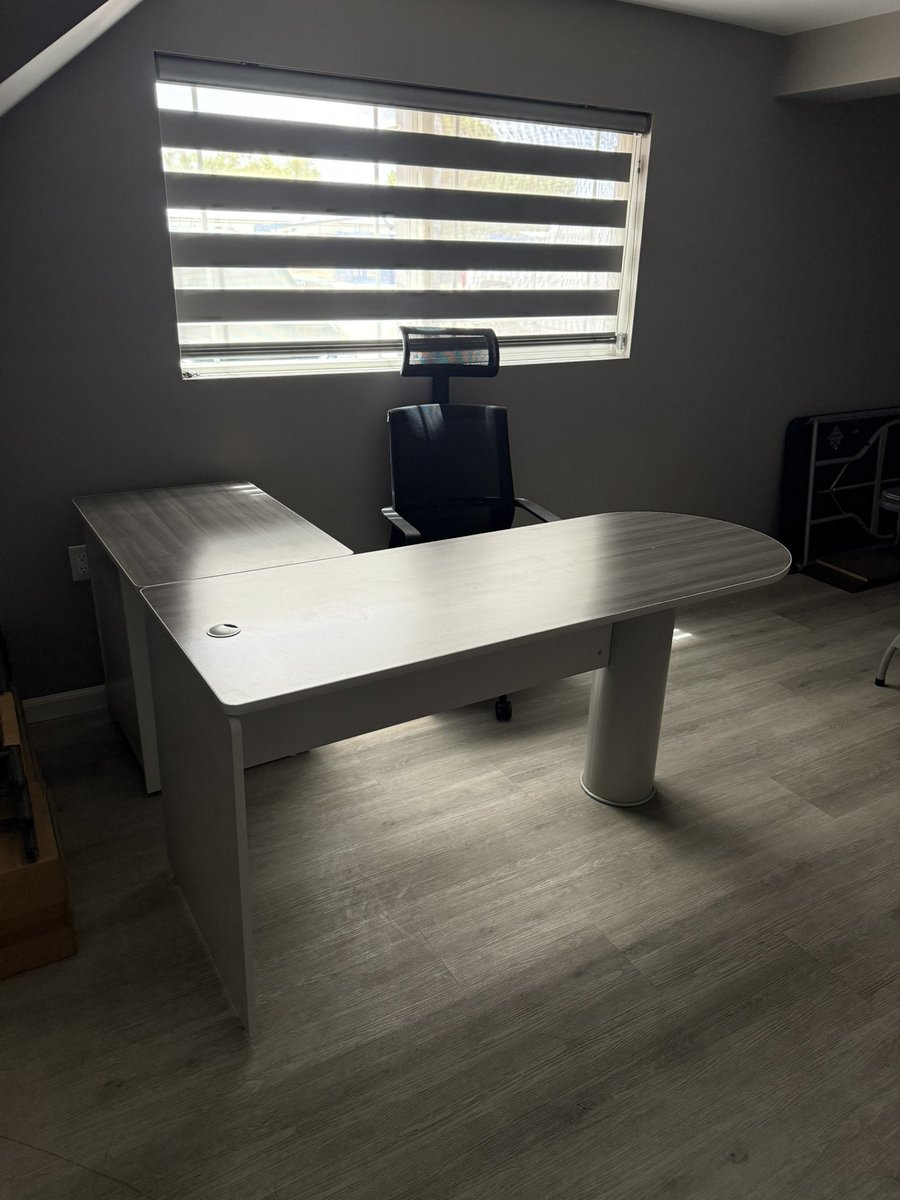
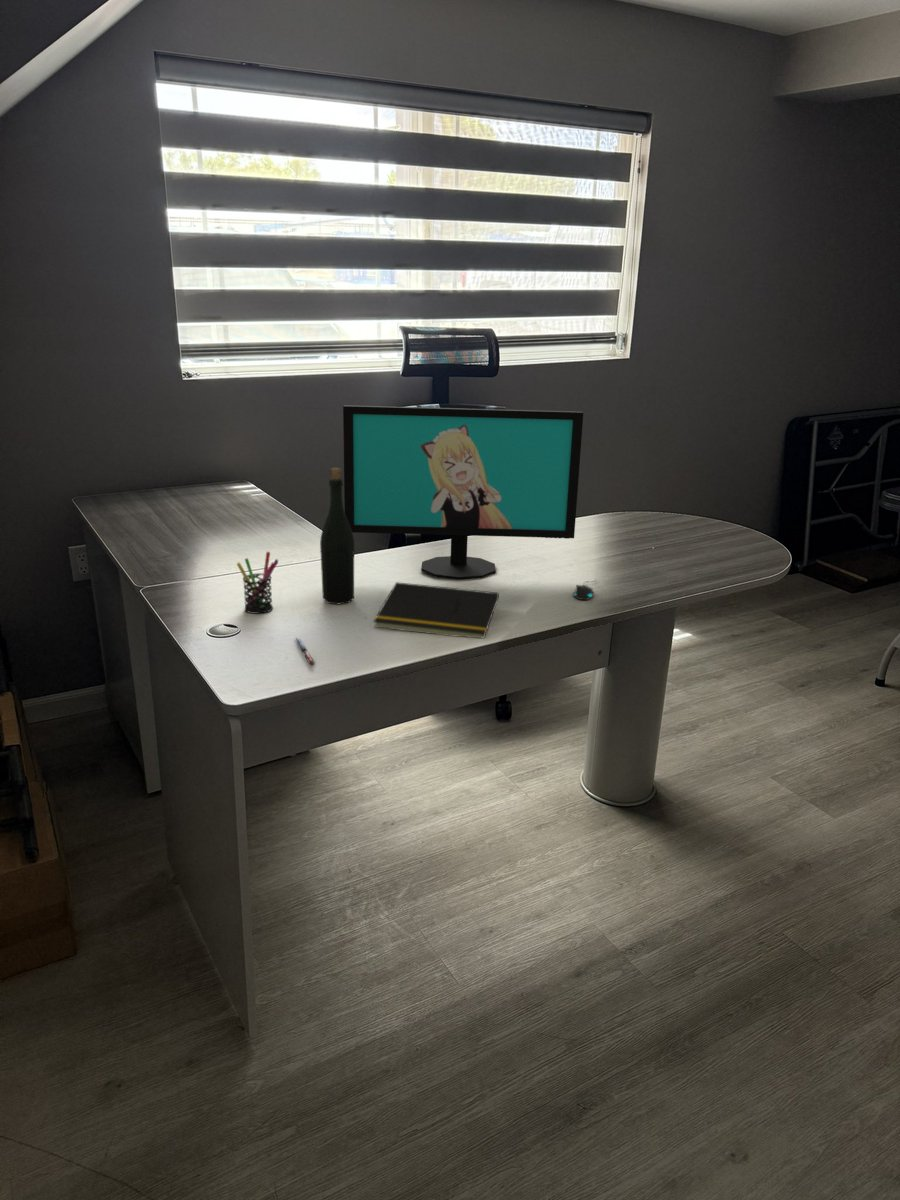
+ mouse [572,577,597,601]
+ computer monitor [342,404,584,581]
+ bottle [319,467,355,605]
+ notepad [372,581,500,639]
+ pen holder [236,551,279,615]
+ pen [293,637,315,666]
